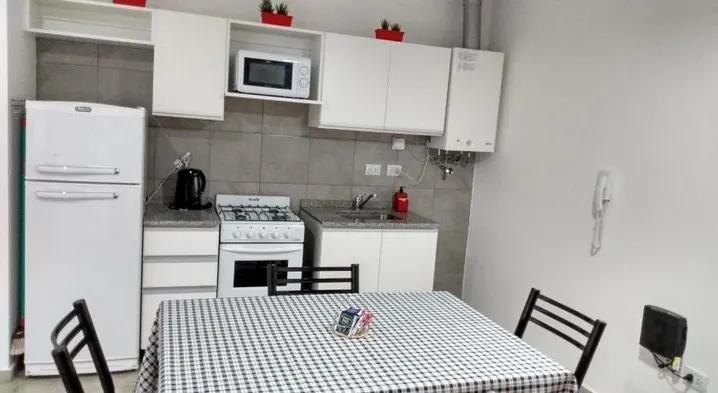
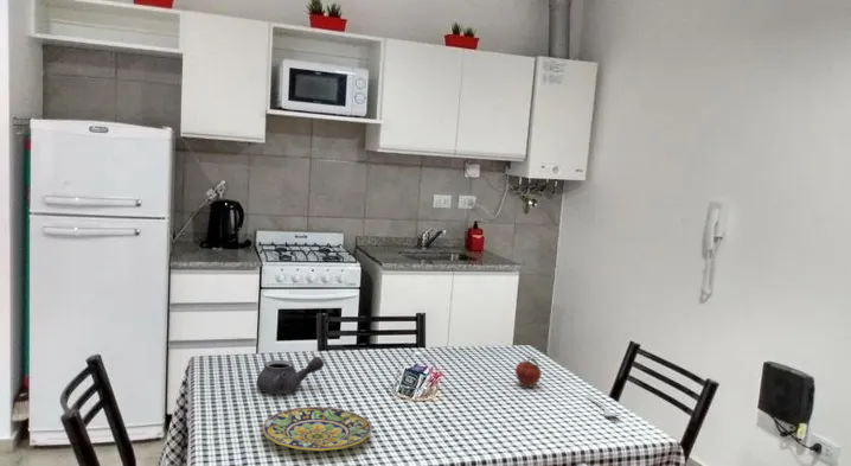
+ spoon [586,395,621,417]
+ teapot [255,356,325,395]
+ plate [261,406,373,452]
+ fruit [514,355,543,389]
